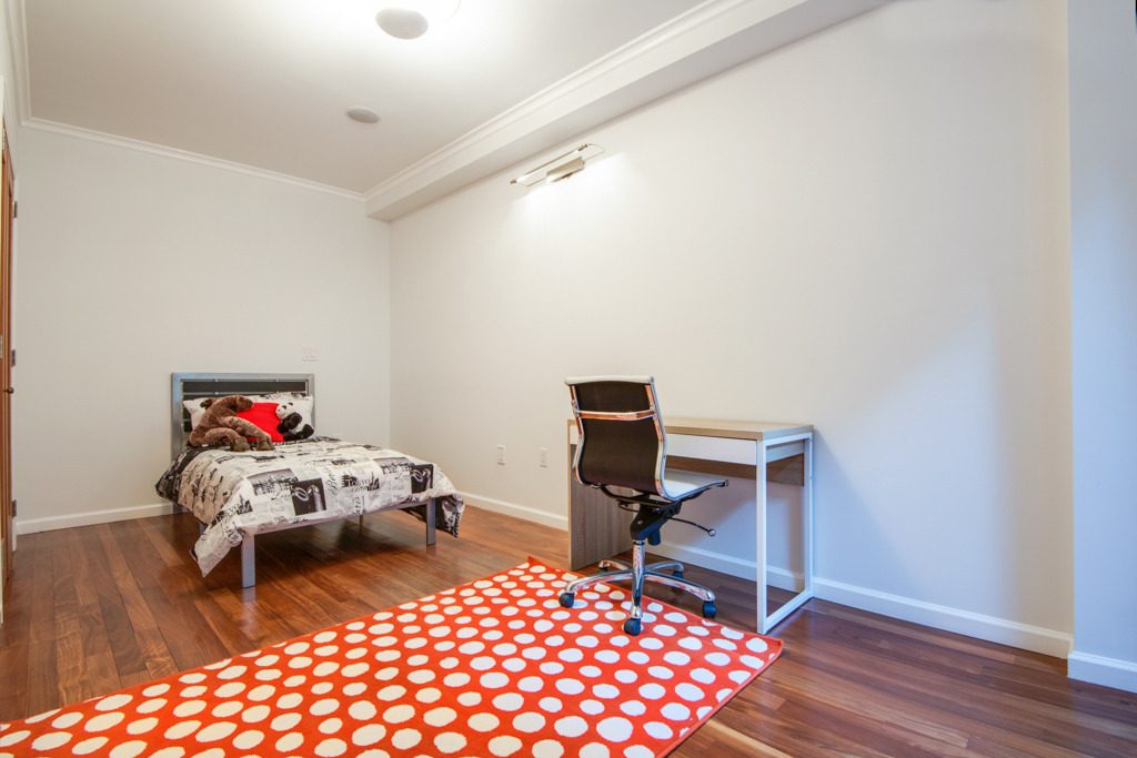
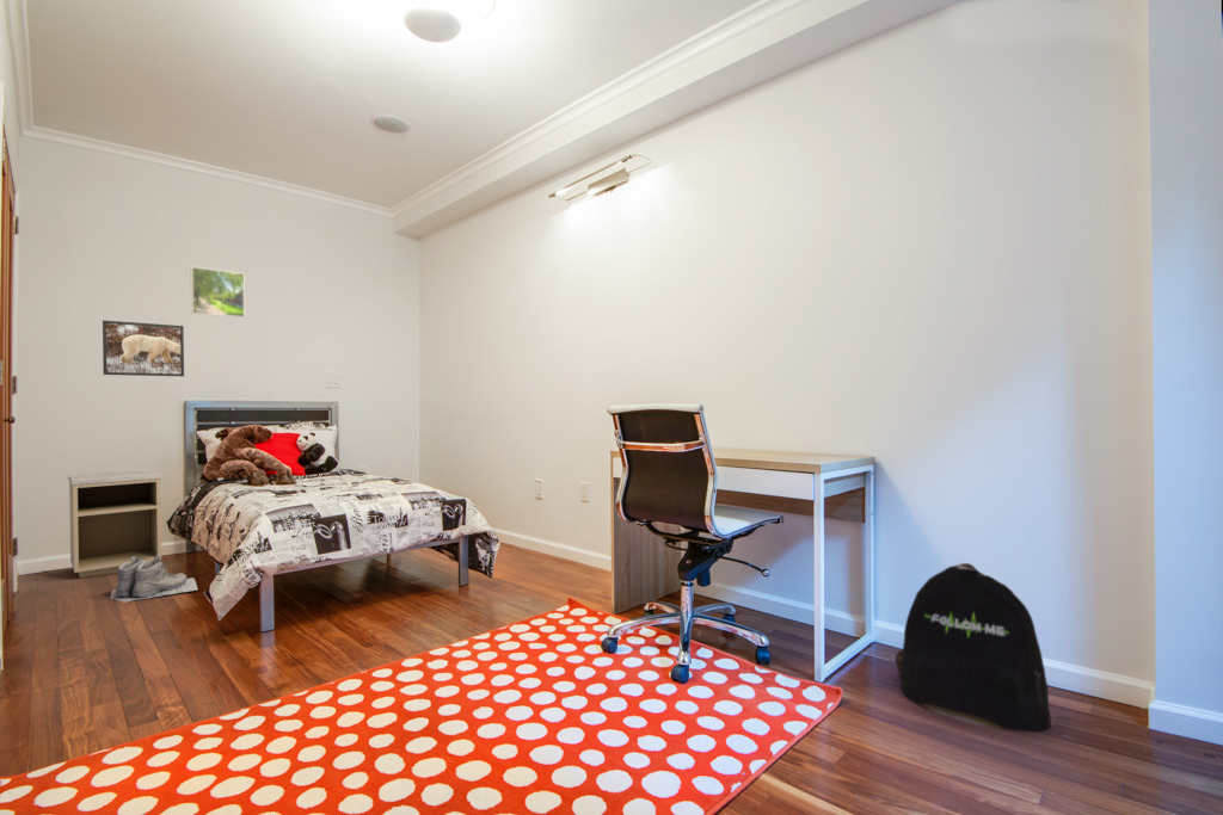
+ backpack [895,562,1052,733]
+ boots [110,555,198,604]
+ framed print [102,320,185,377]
+ nightstand [67,469,162,579]
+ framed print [190,266,246,319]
